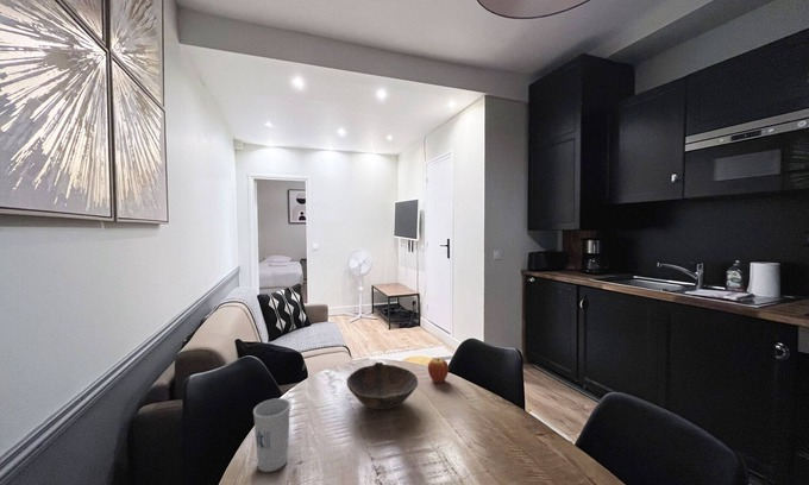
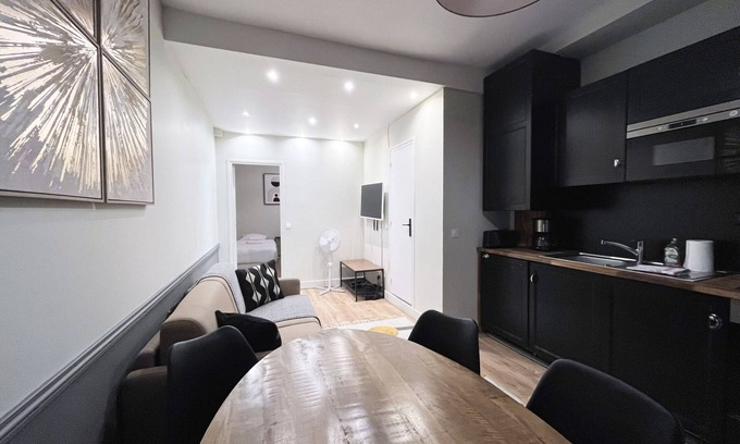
- fruit [427,357,450,384]
- bowl [345,361,419,410]
- cup [252,397,291,473]
